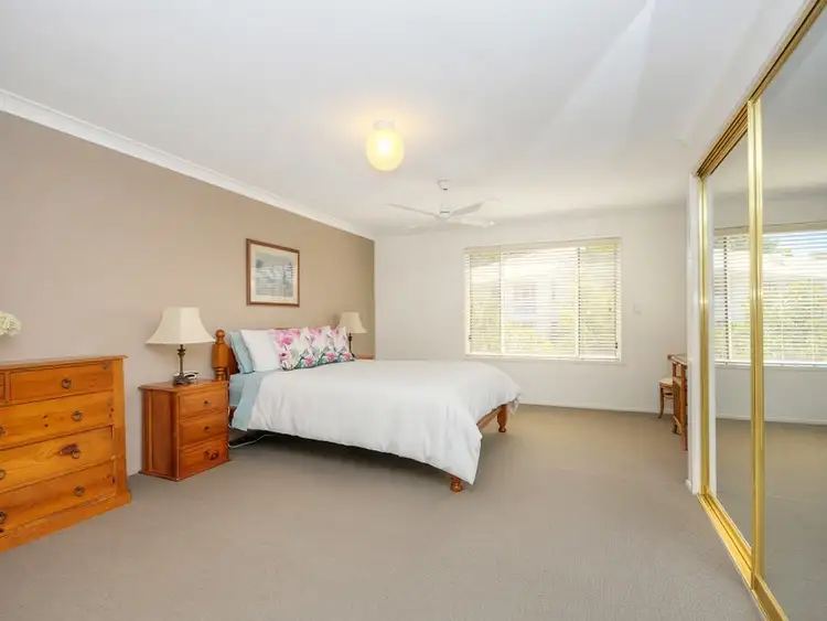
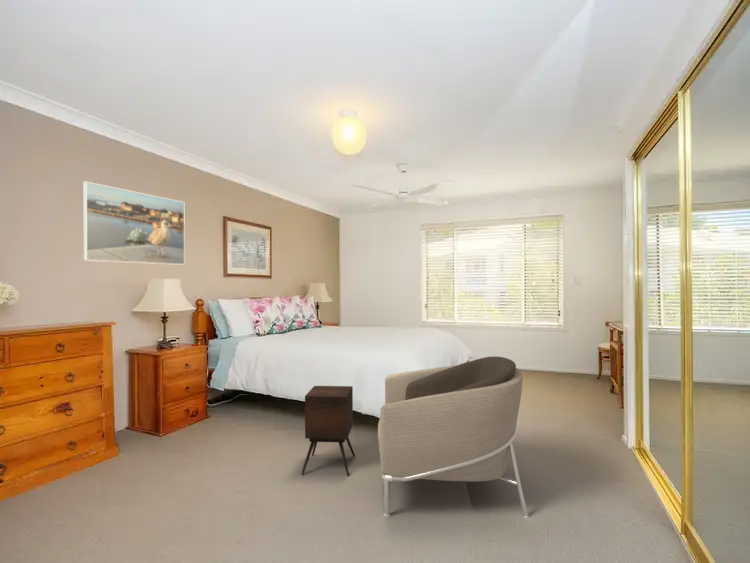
+ armchair [377,356,530,519]
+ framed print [82,181,186,266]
+ side table [301,385,356,477]
